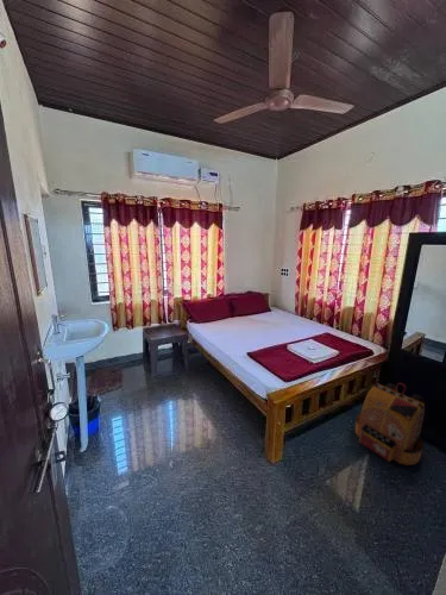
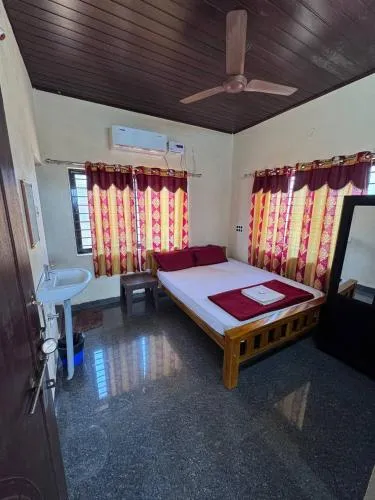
- backpack [354,382,426,466]
